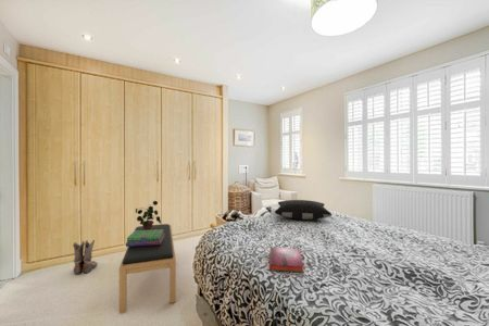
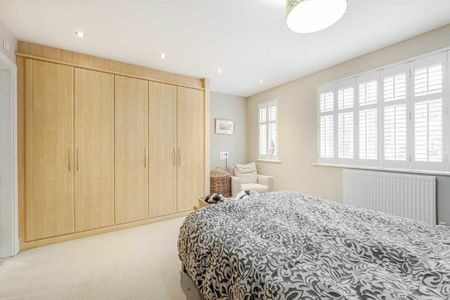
- hardback book [268,247,304,273]
- pillow [274,199,333,221]
- bench [118,223,177,314]
- stack of books [125,229,164,248]
- boots [72,239,99,276]
- potted plant [135,200,162,230]
